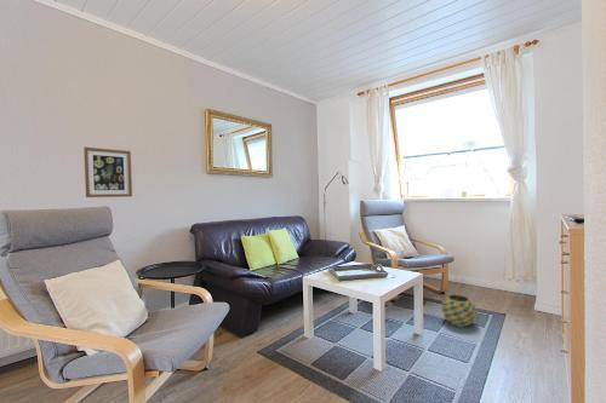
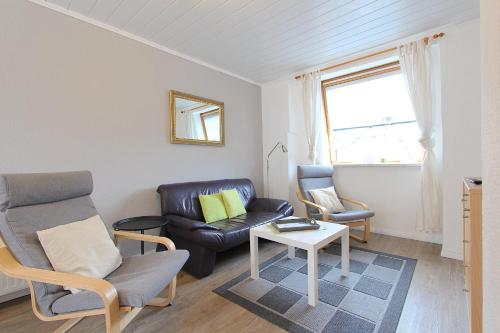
- decorative ball [441,294,478,328]
- wall art [82,146,133,198]
